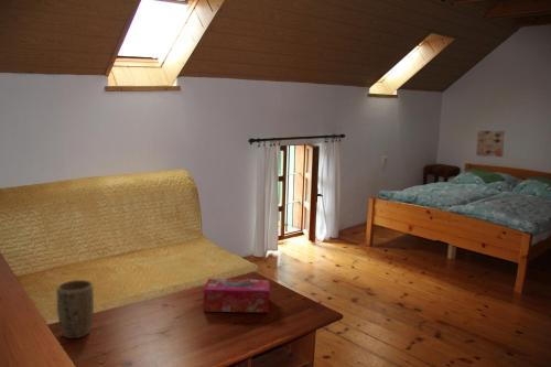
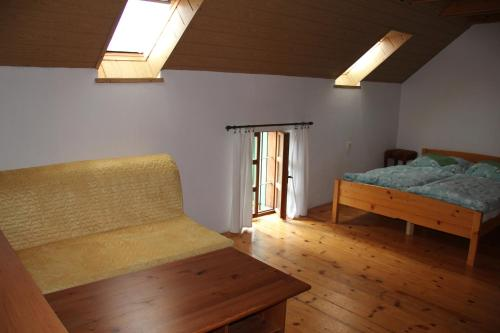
- plant pot [56,279,95,339]
- tissue box [203,278,270,313]
- wall art [475,130,506,158]
